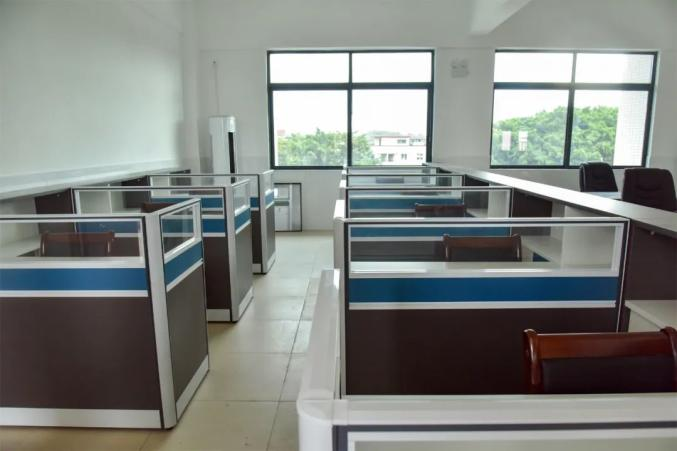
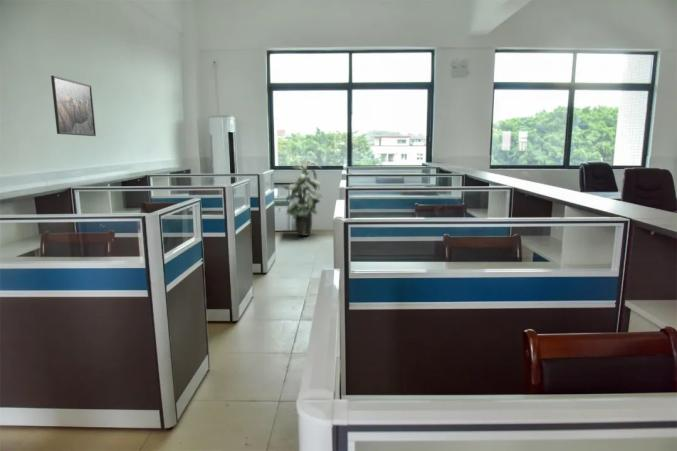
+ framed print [50,75,97,137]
+ indoor plant [281,155,323,237]
